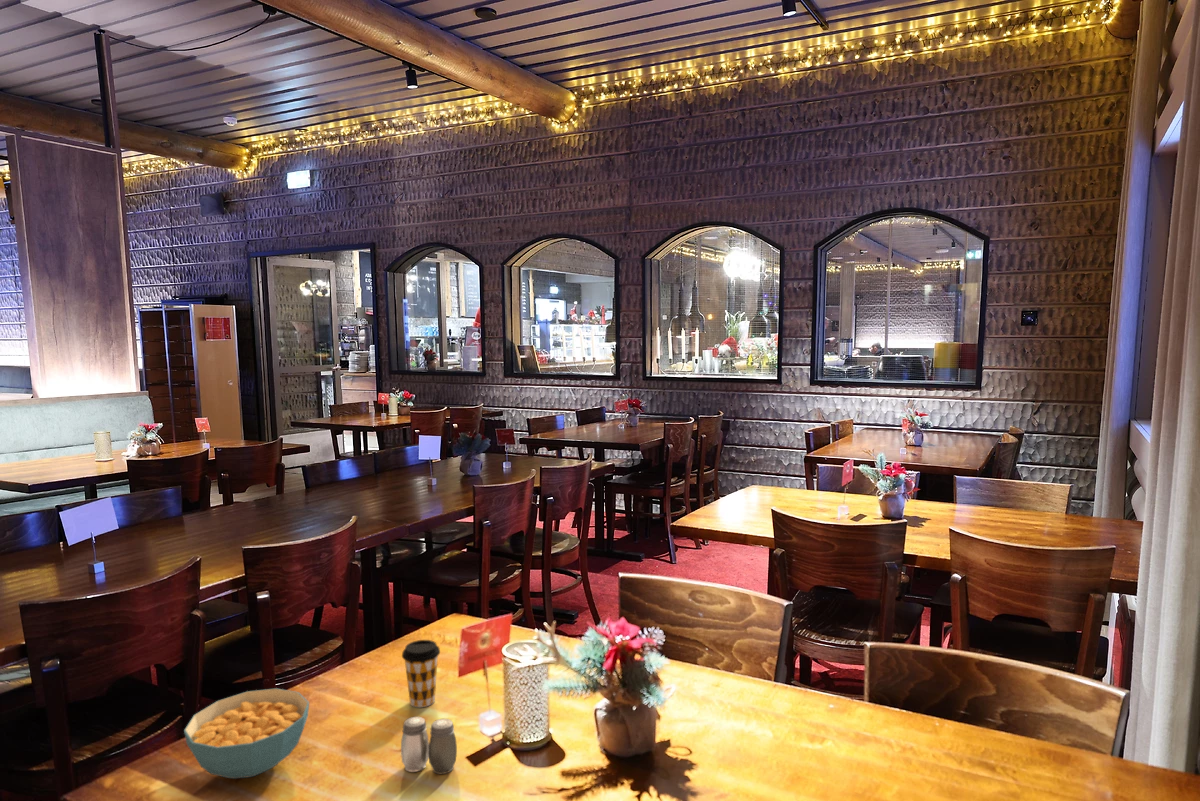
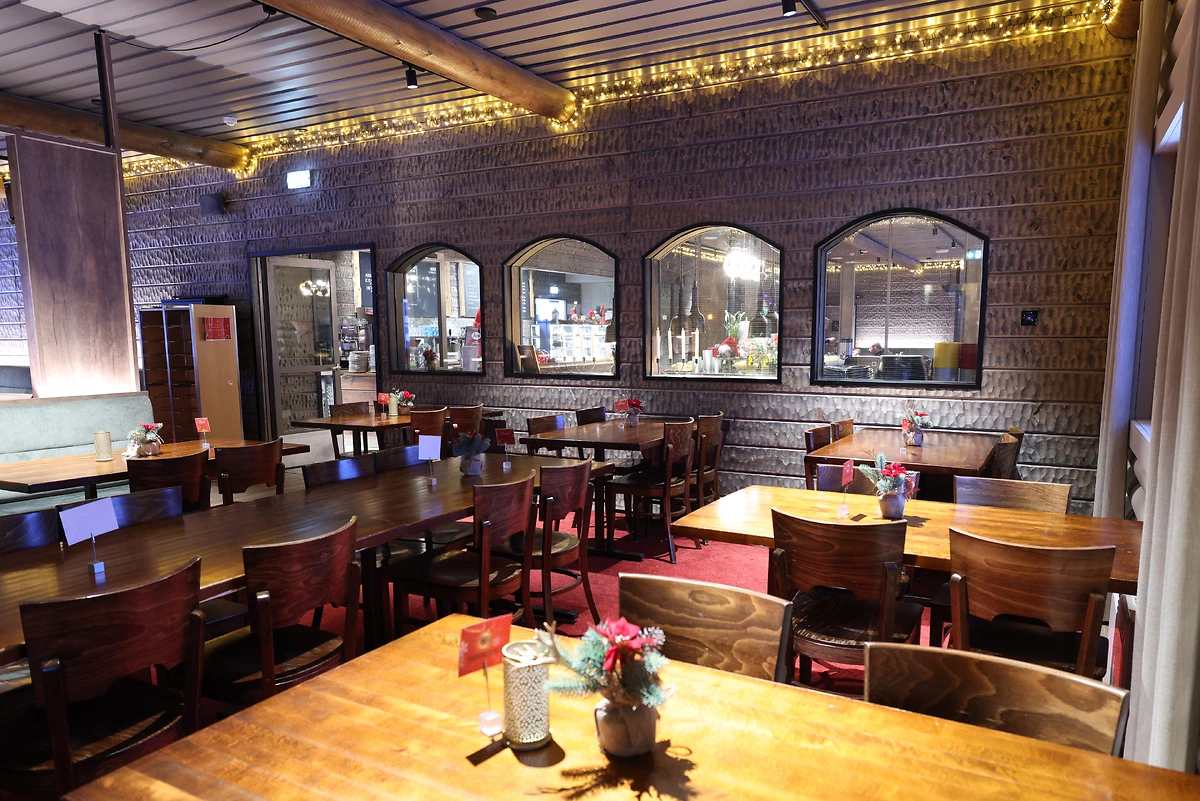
- coffee cup [401,639,441,708]
- salt and pepper shaker [400,716,458,775]
- cereal bowl [183,687,310,780]
